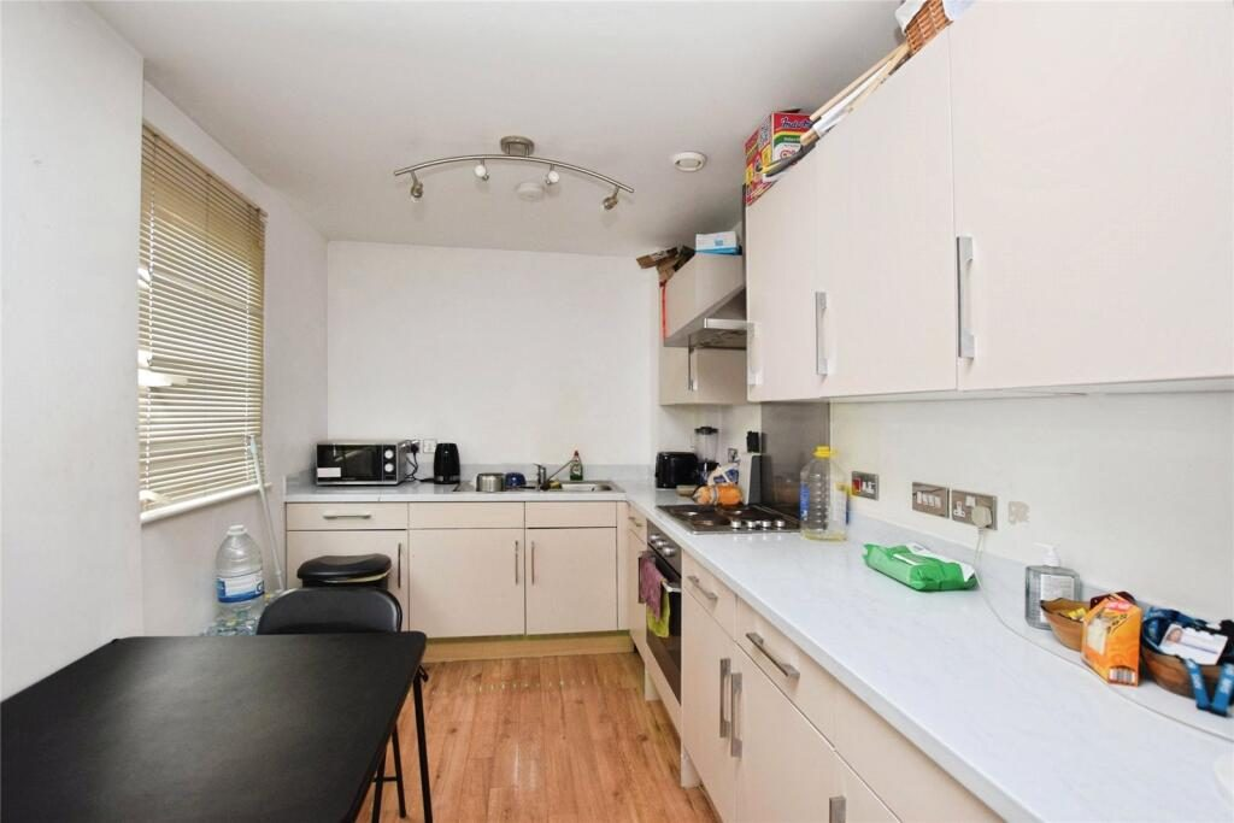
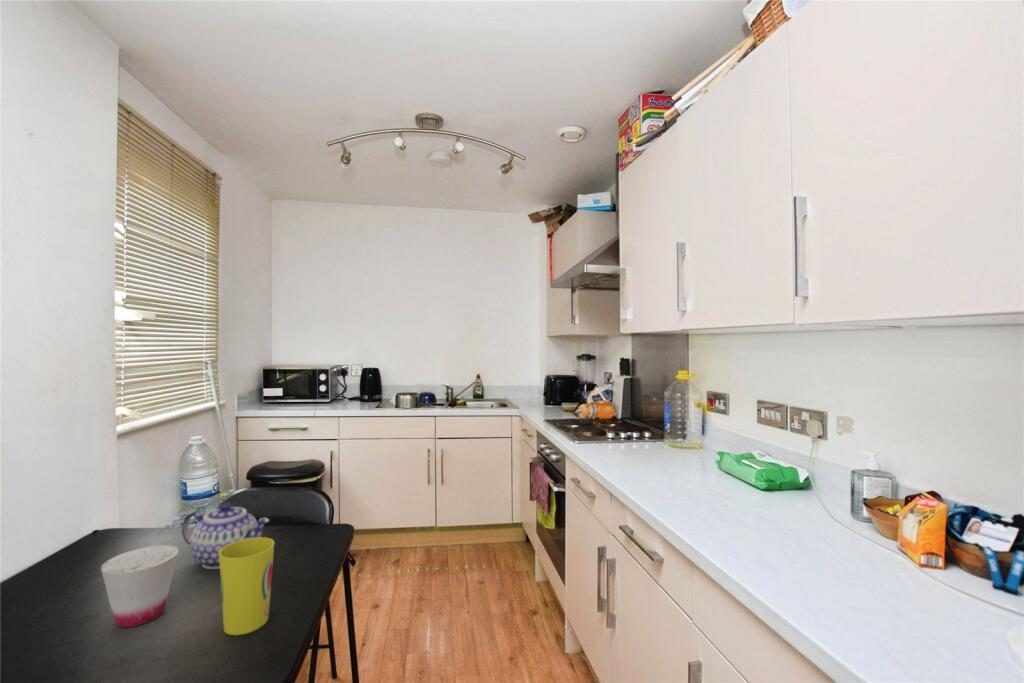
+ teapot [181,502,270,570]
+ cup [219,536,276,636]
+ cup [100,544,179,628]
